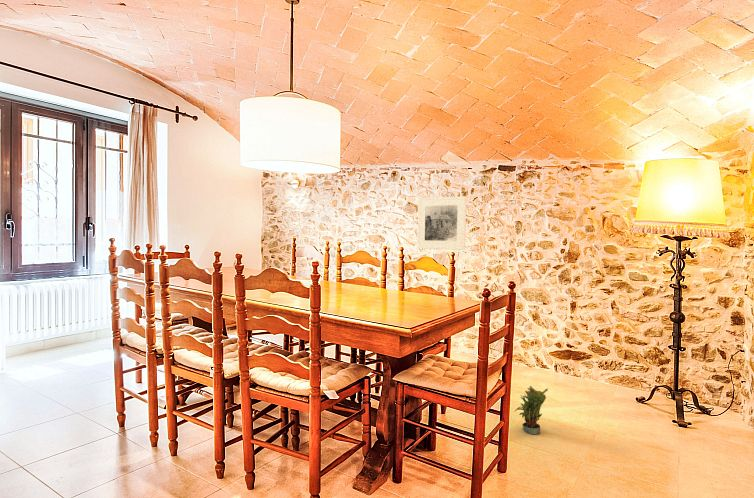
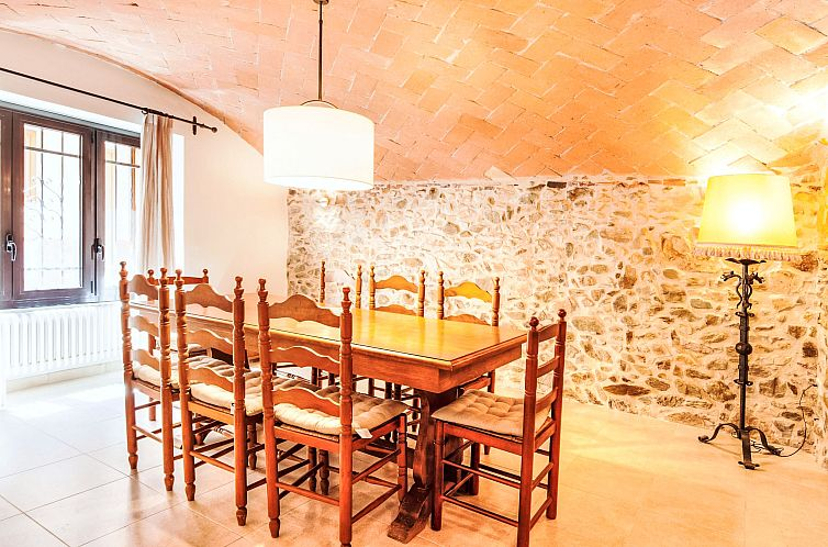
- potted plant [514,385,549,435]
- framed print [416,195,467,251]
